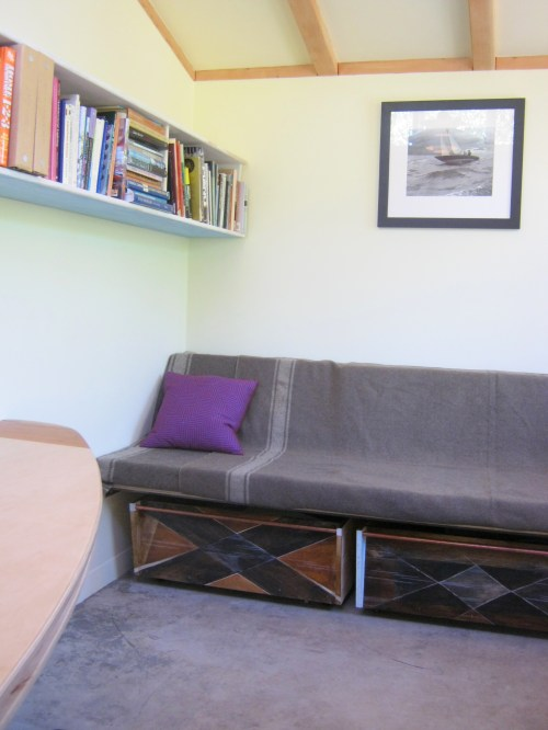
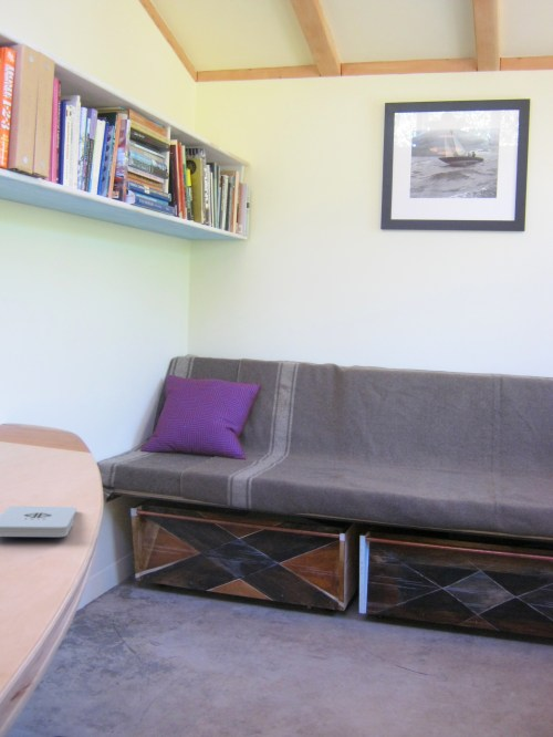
+ notepad [0,505,79,538]
